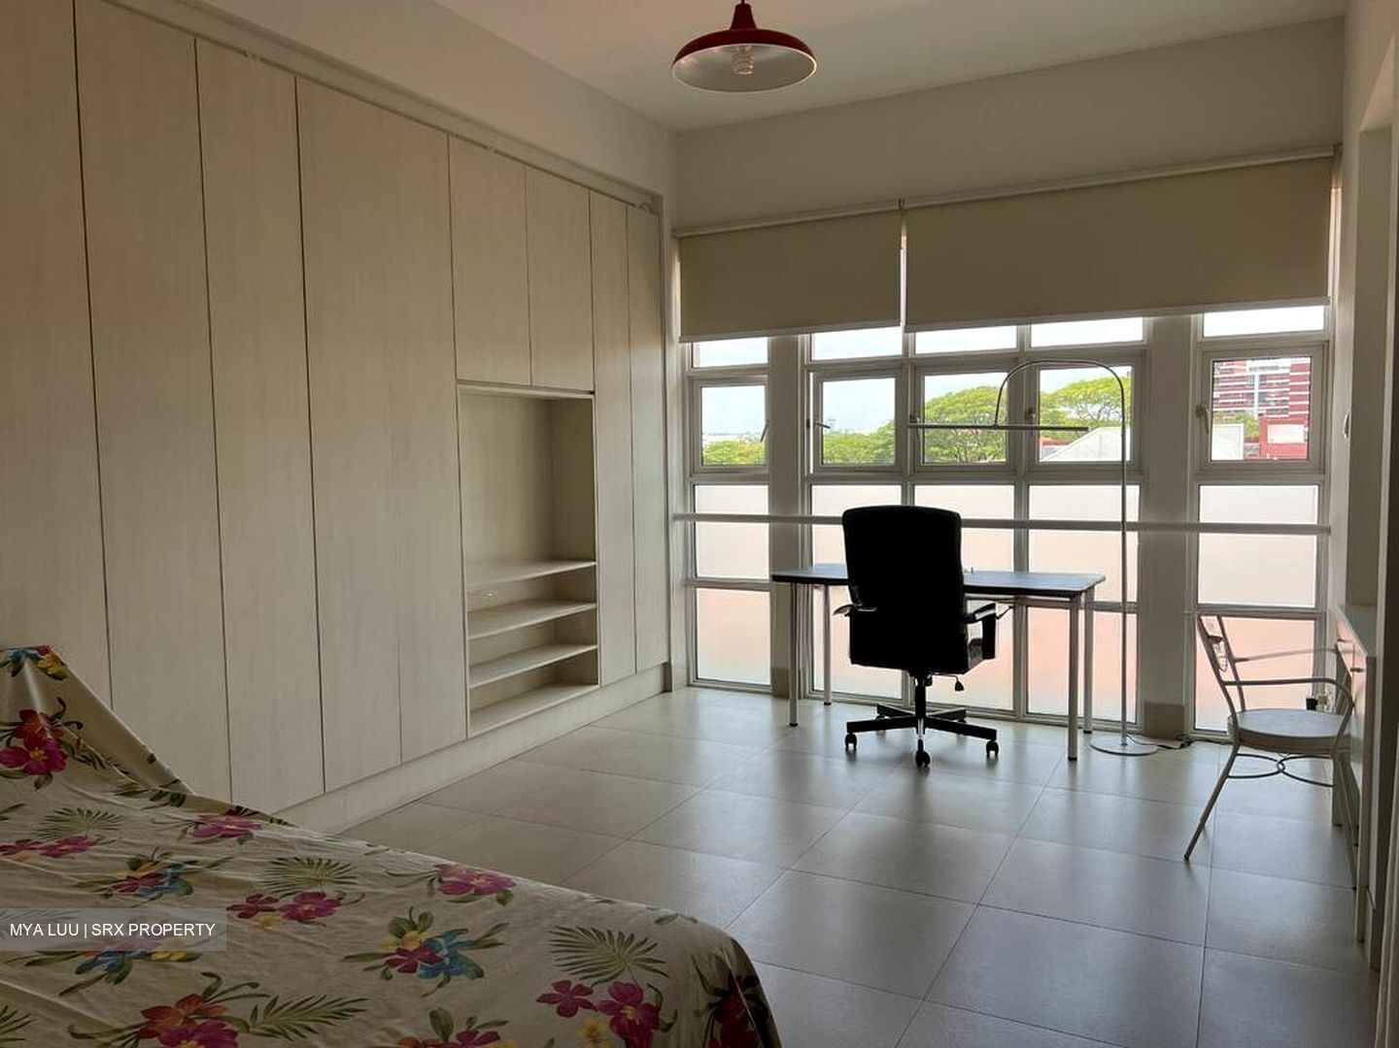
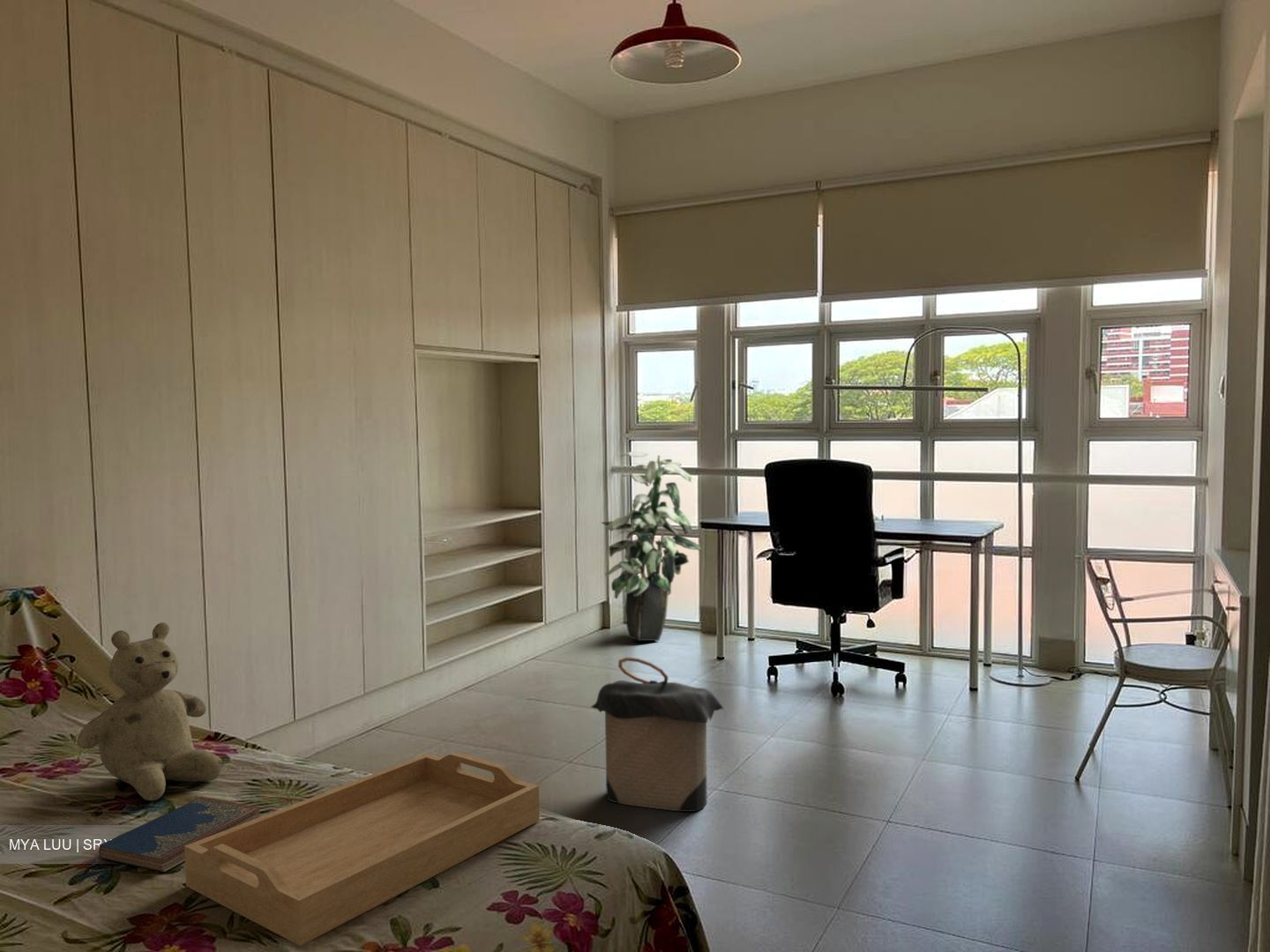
+ teddy bear [76,621,224,801]
+ serving tray [184,751,541,947]
+ indoor plant [601,450,703,642]
+ laundry hamper [590,656,725,813]
+ hardcover book [98,796,263,873]
